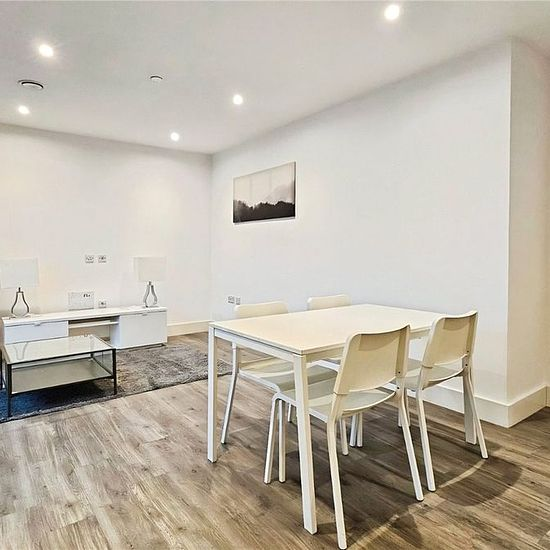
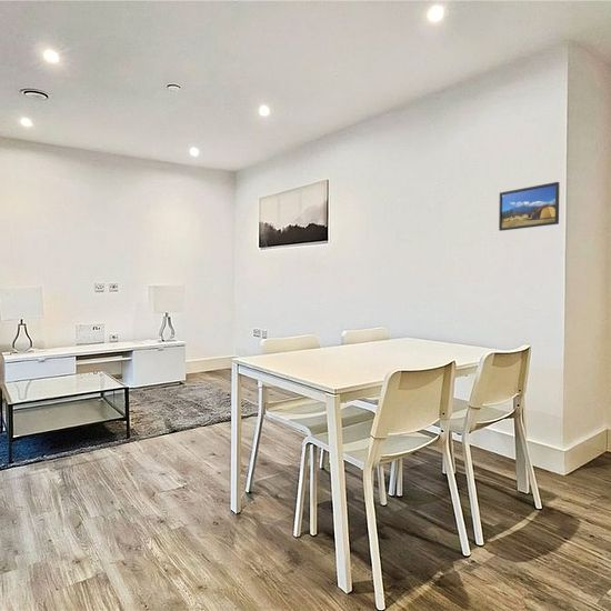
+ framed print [498,181,561,232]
